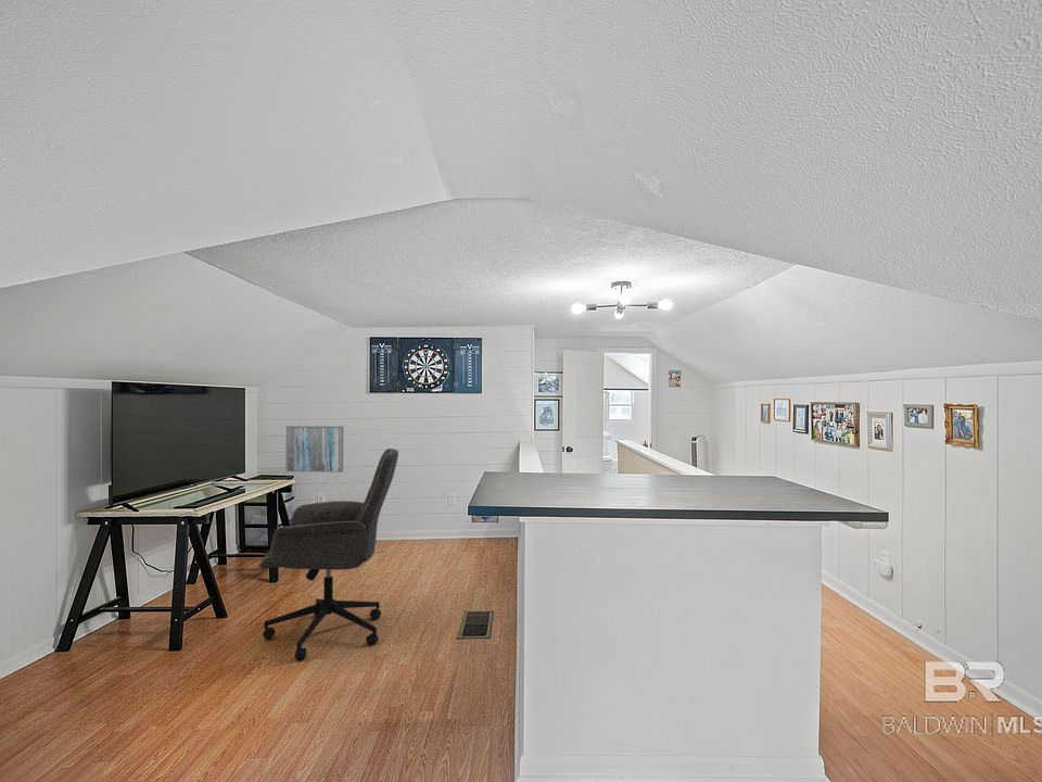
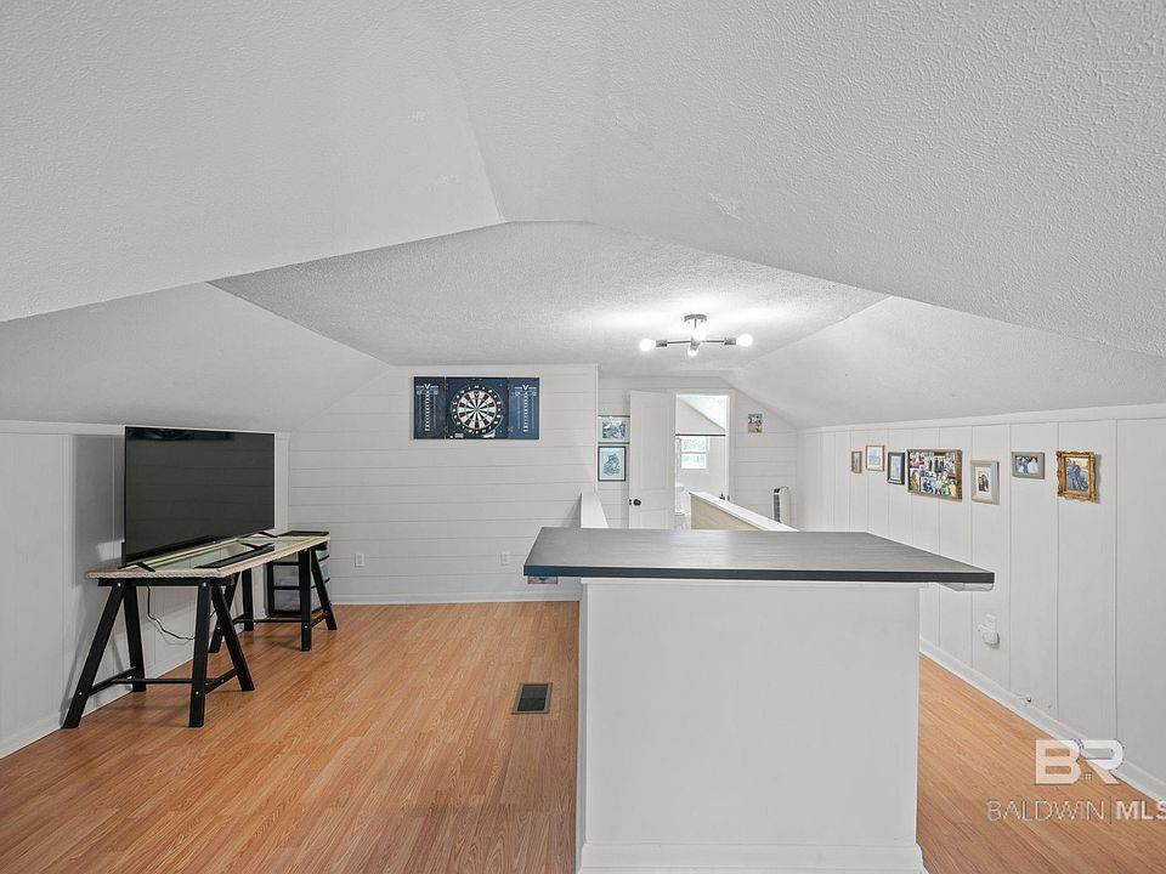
- wall art [284,425,344,474]
- office chair [258,447,399,660]
